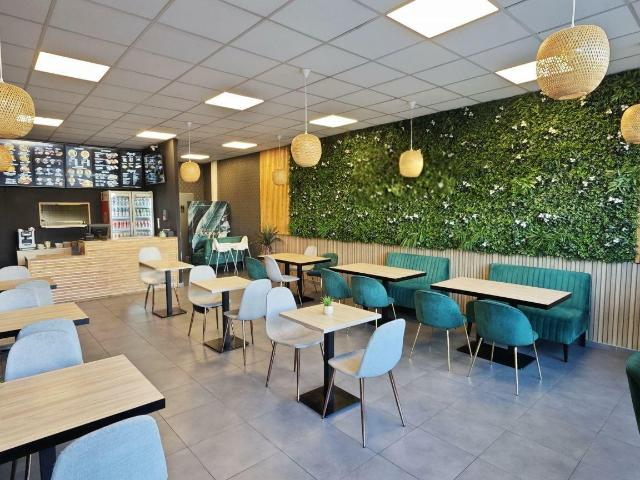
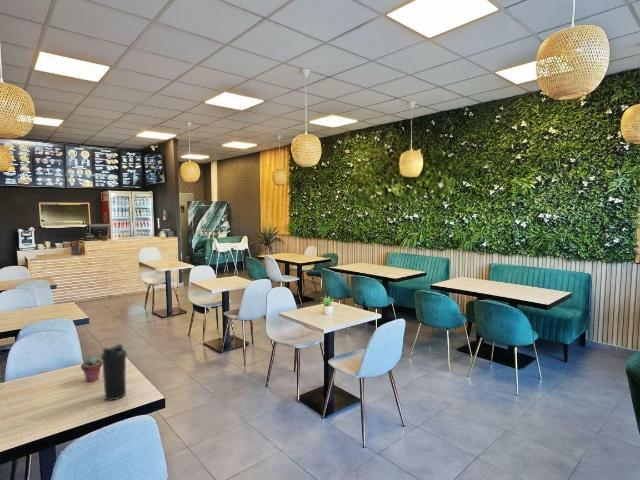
+ potted succulent [80,355,103,383]
+ water bottle [100,343,127,401]
